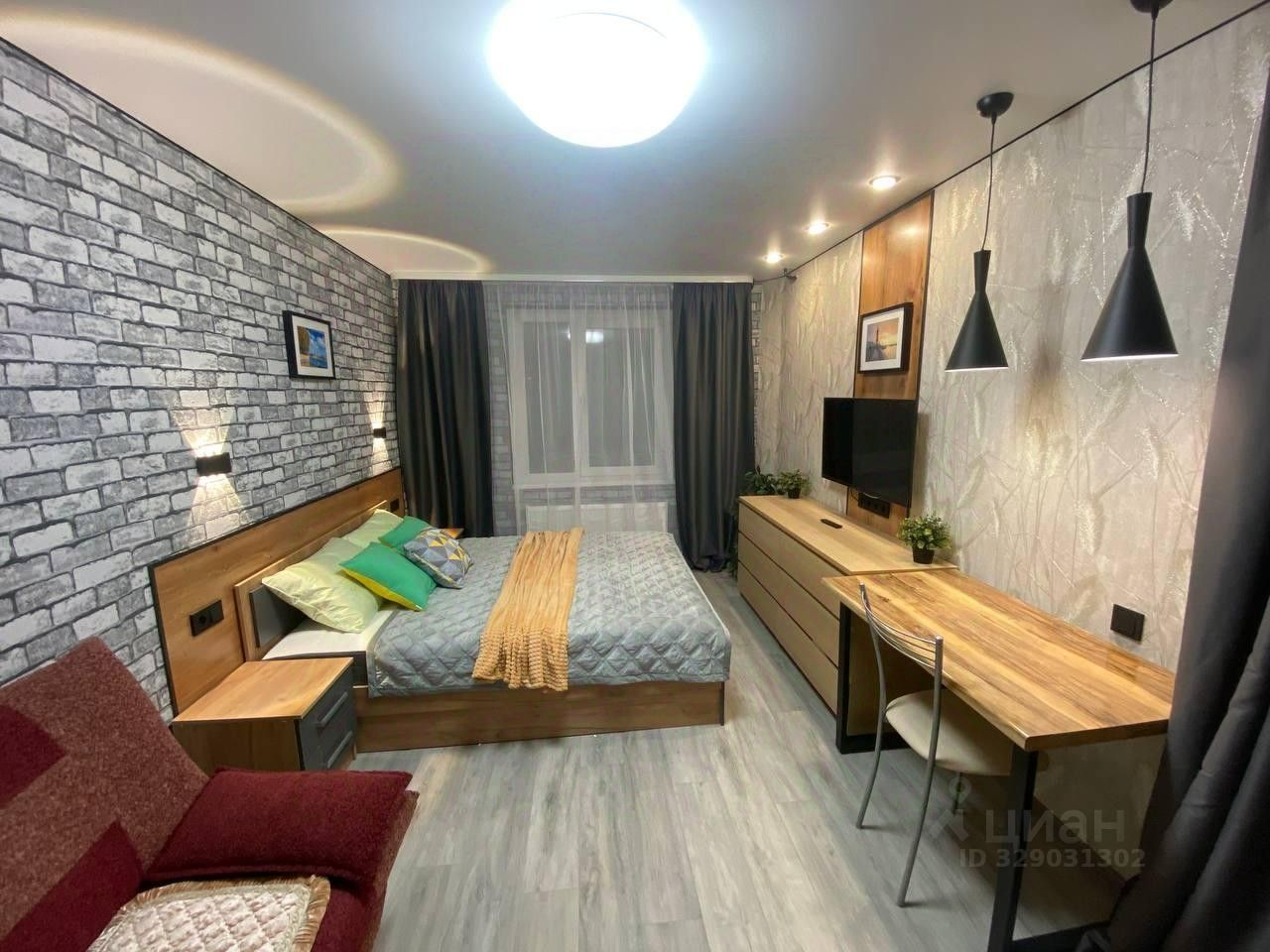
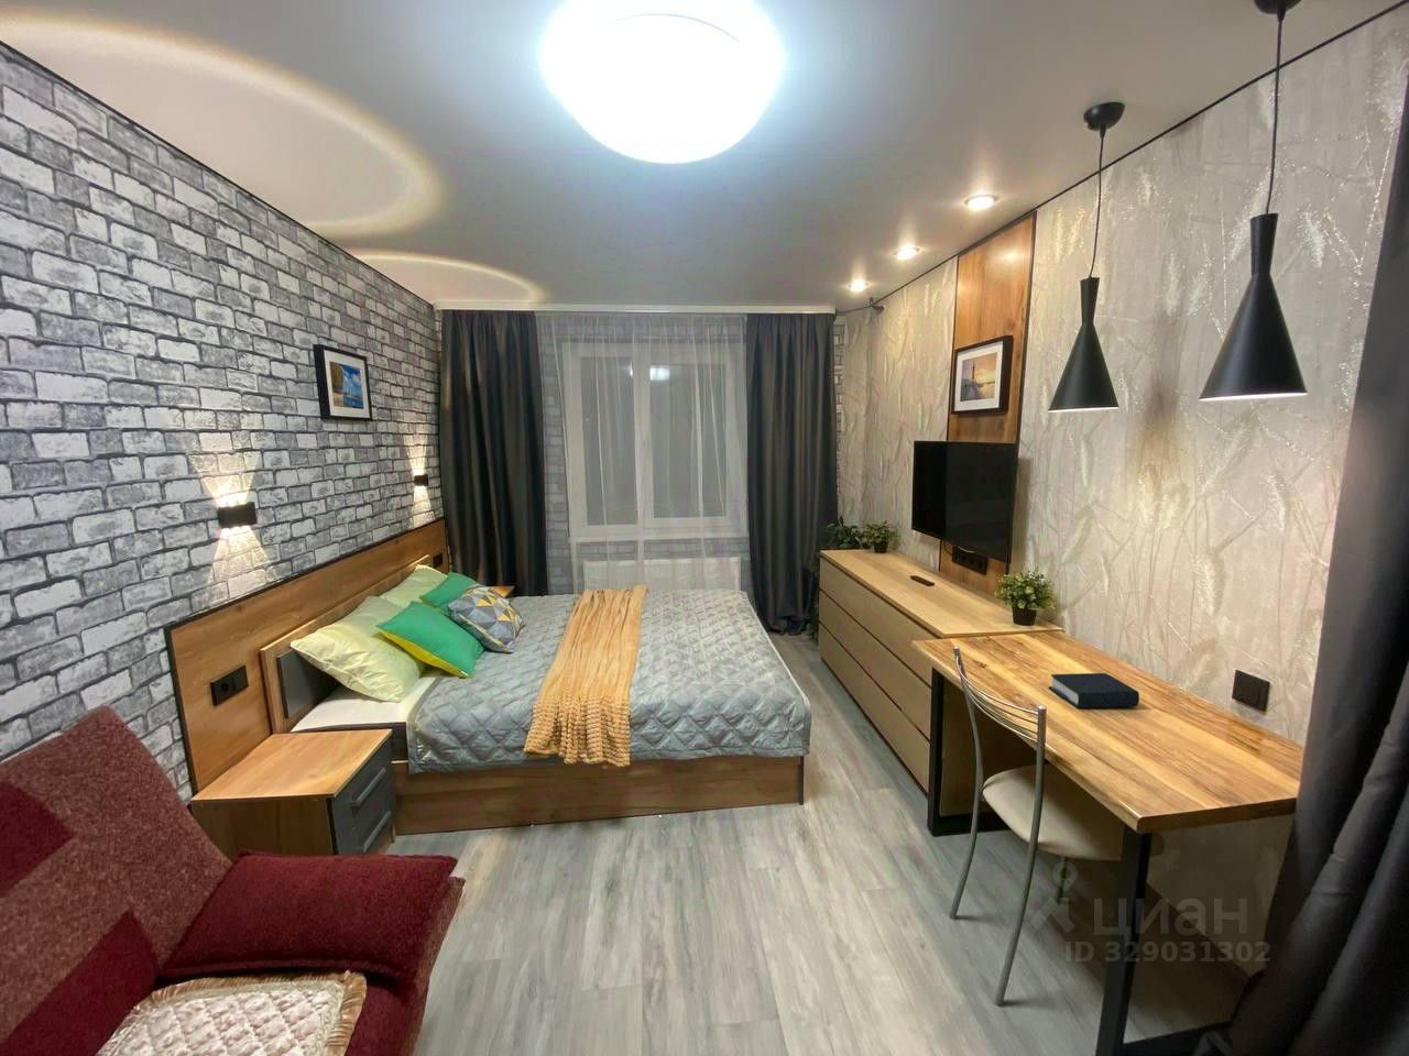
+ book [1048,672,1141,709]
